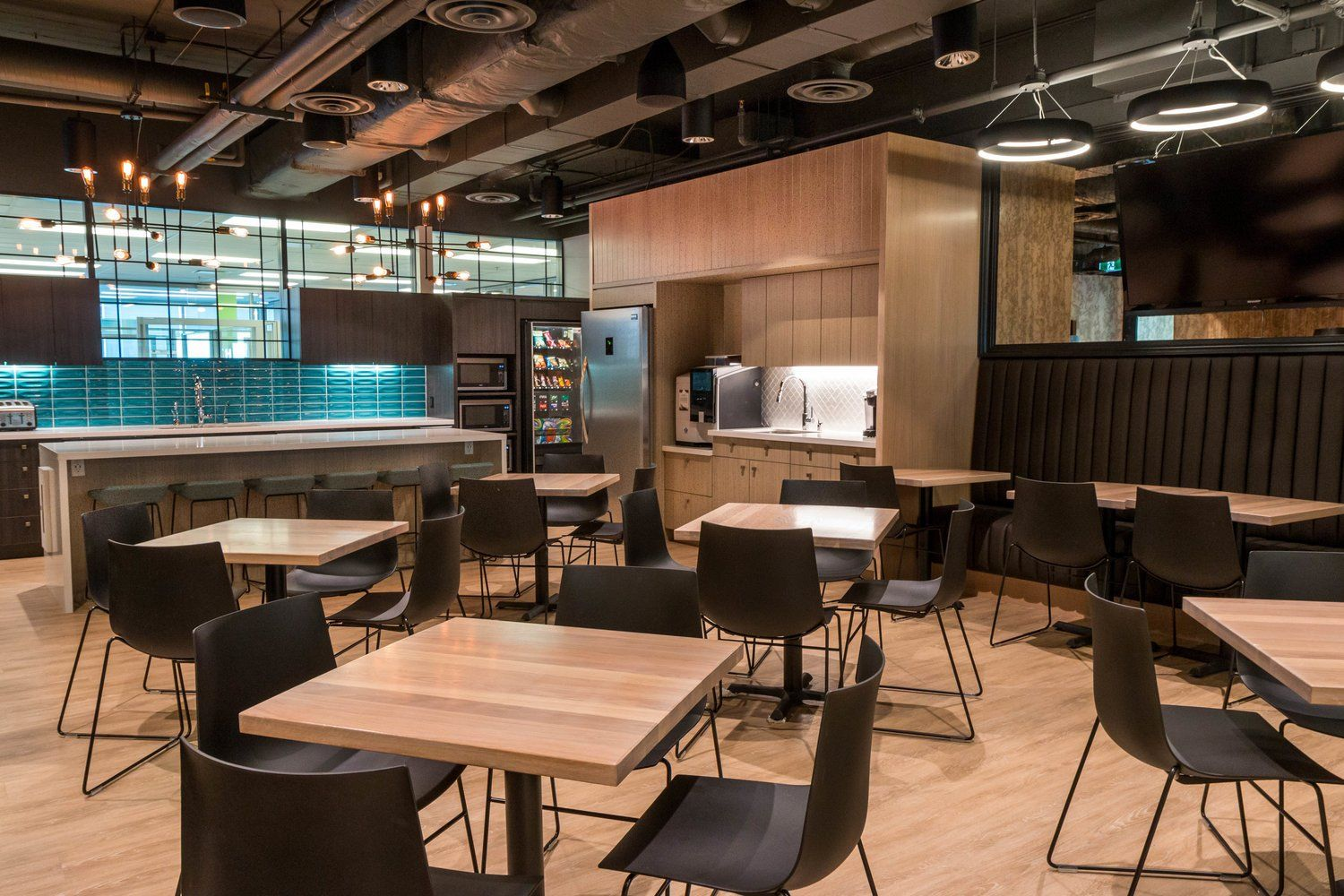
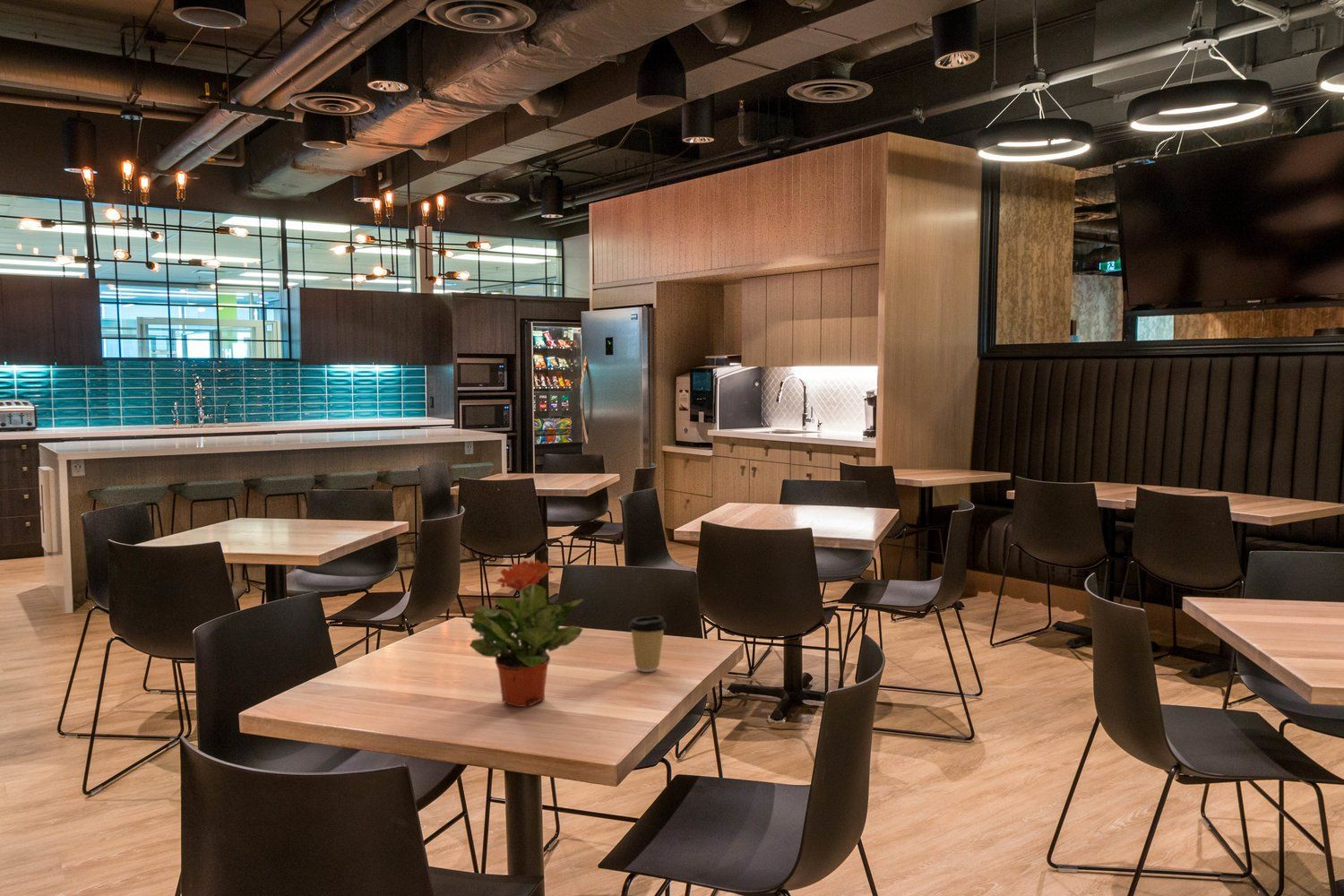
+ coffee cup [627,615,668,673]
+ potted plant [464,559,584,708]
